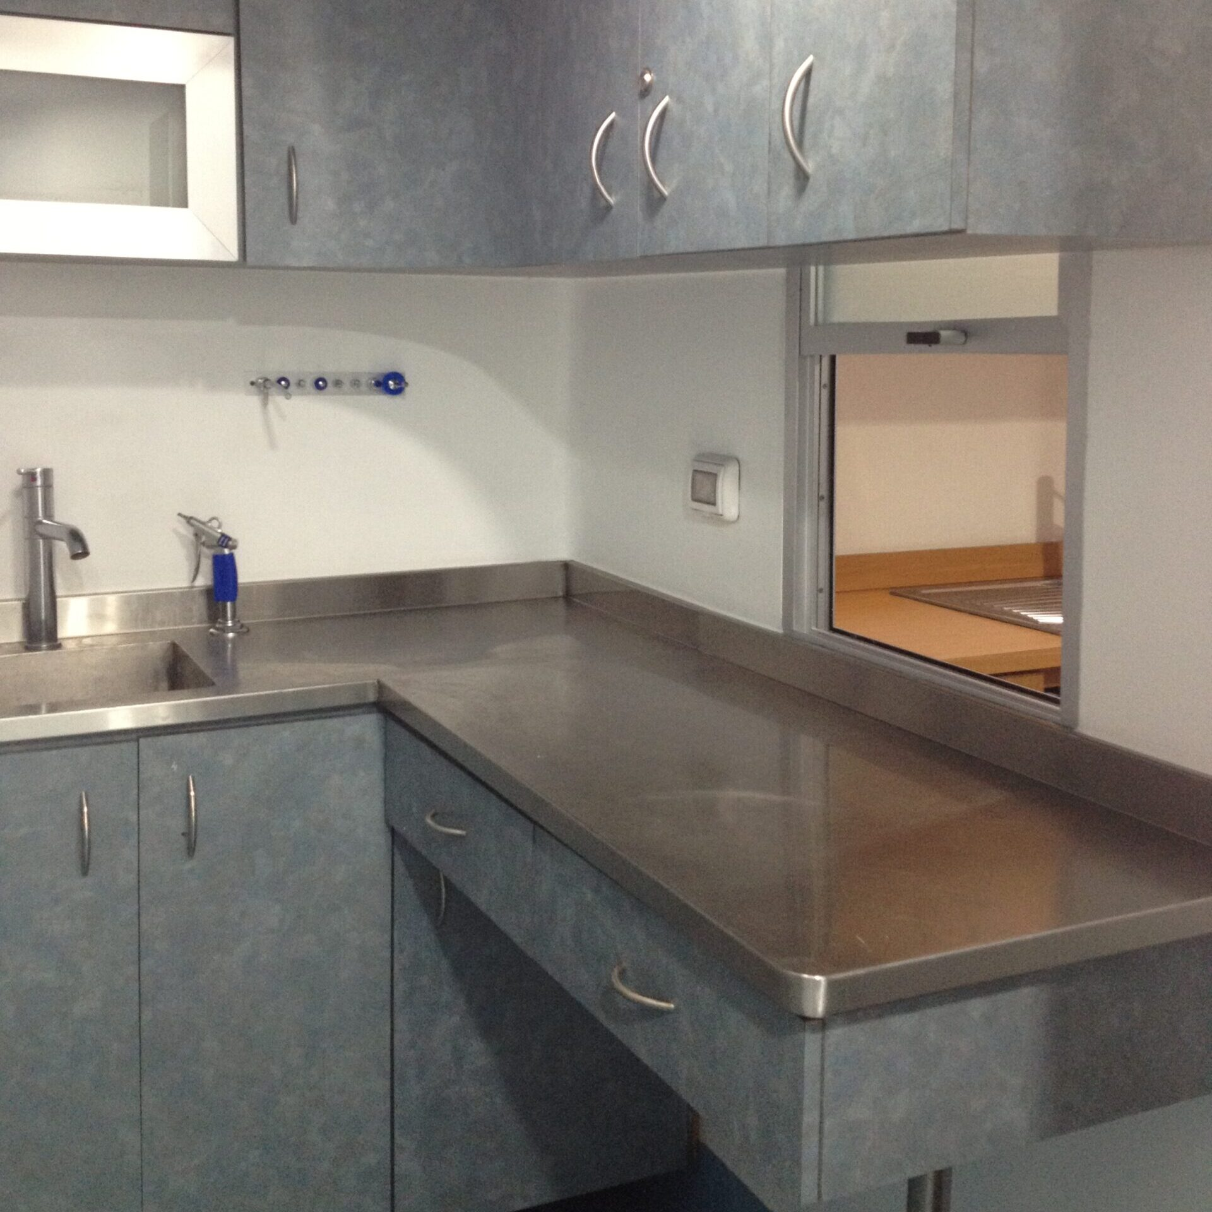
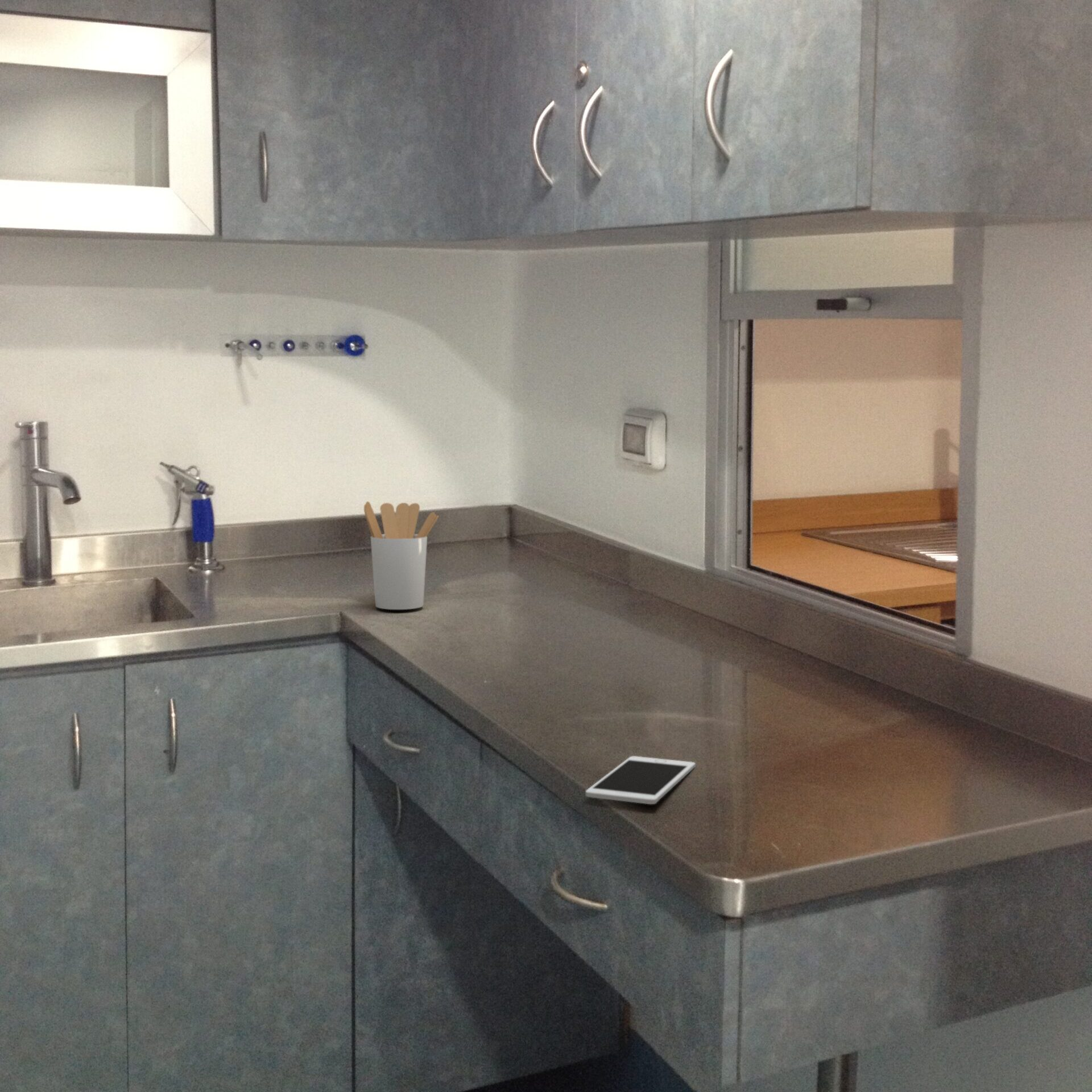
+ cell phone [585,756,696,805]
+ utensil holder [363,501,439,610]
